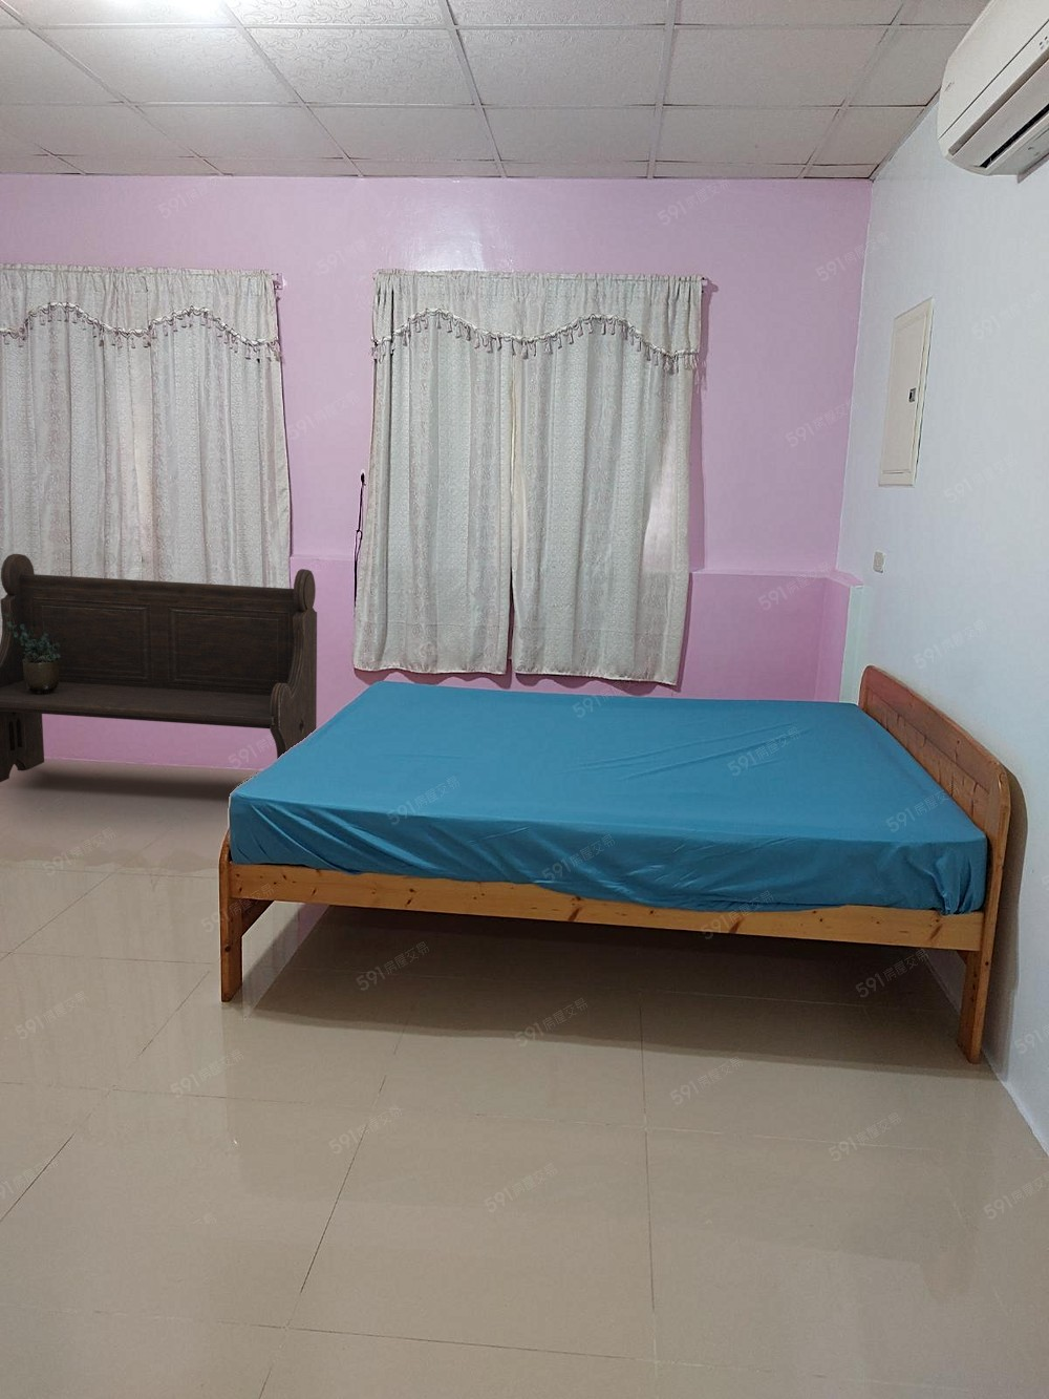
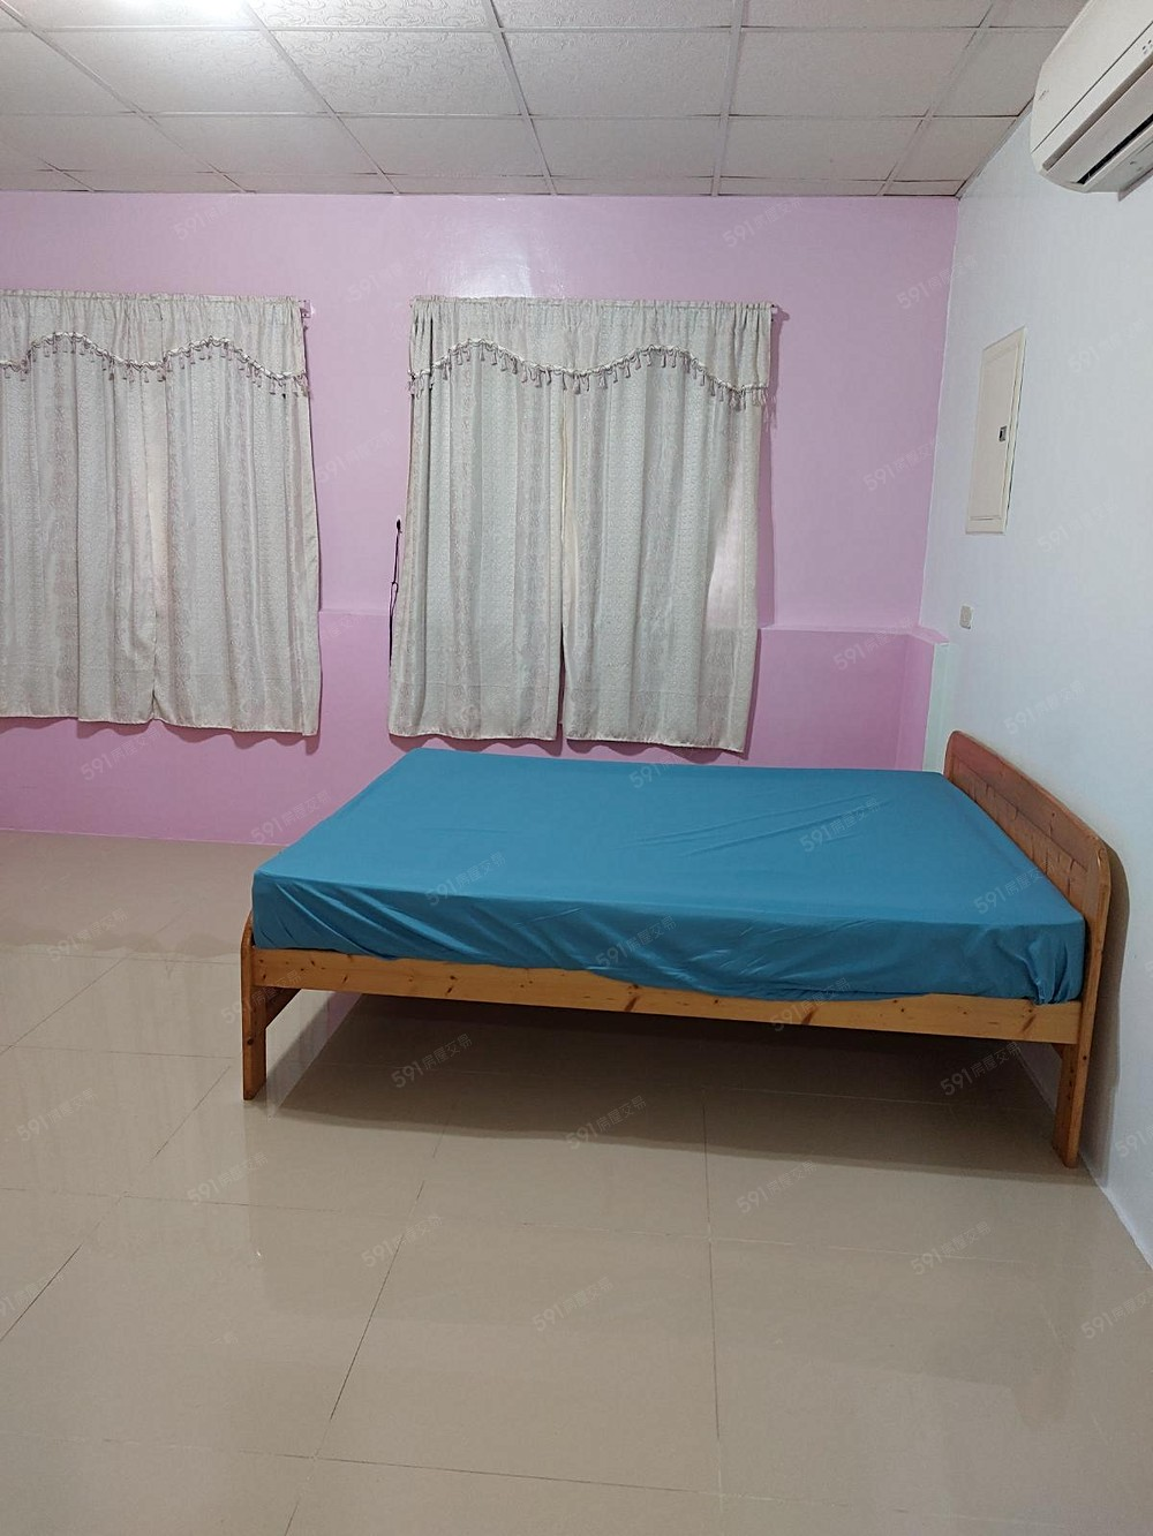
- potted plant [4,614,67,692]
- bench [0,553,317,783]
